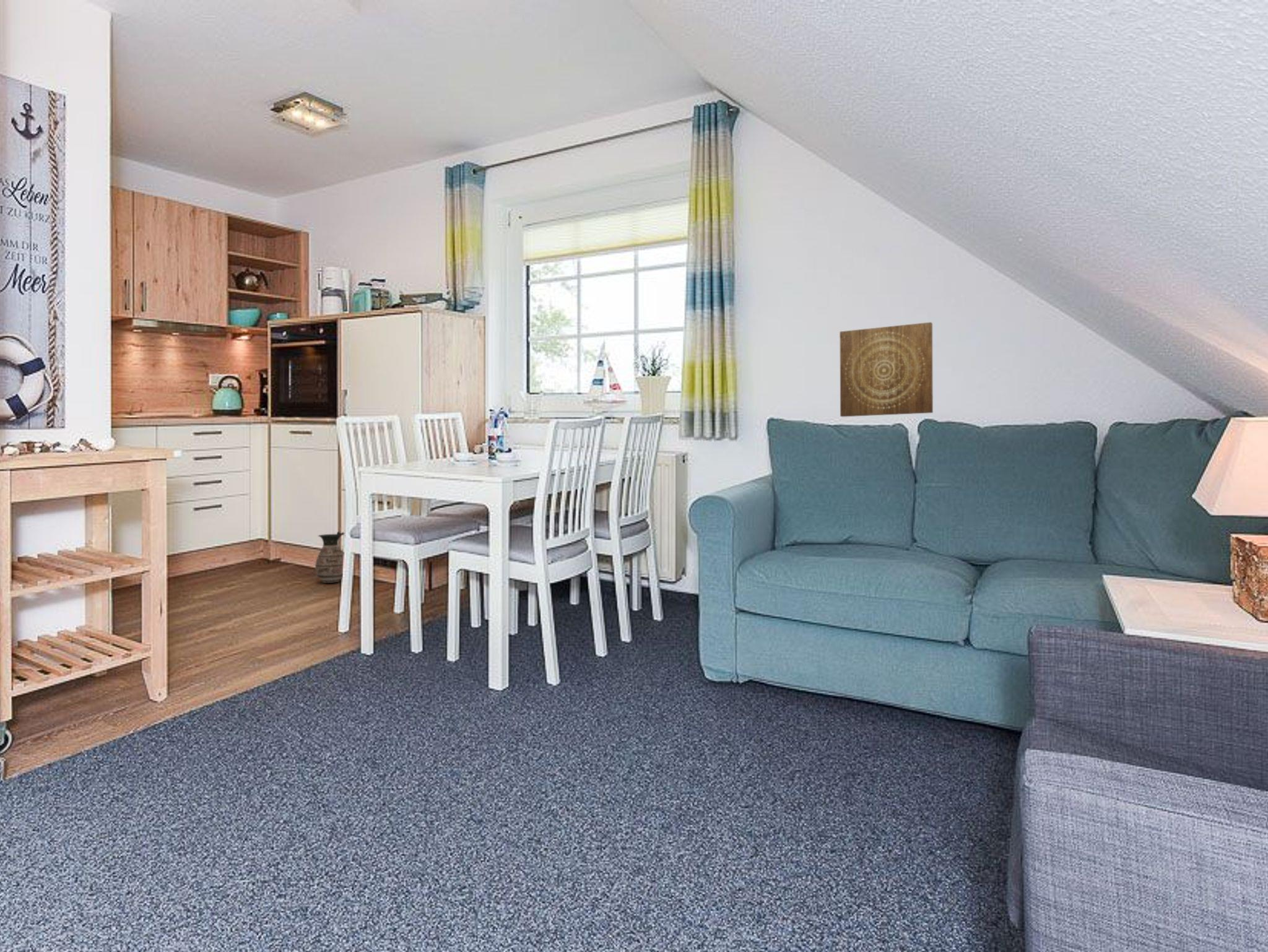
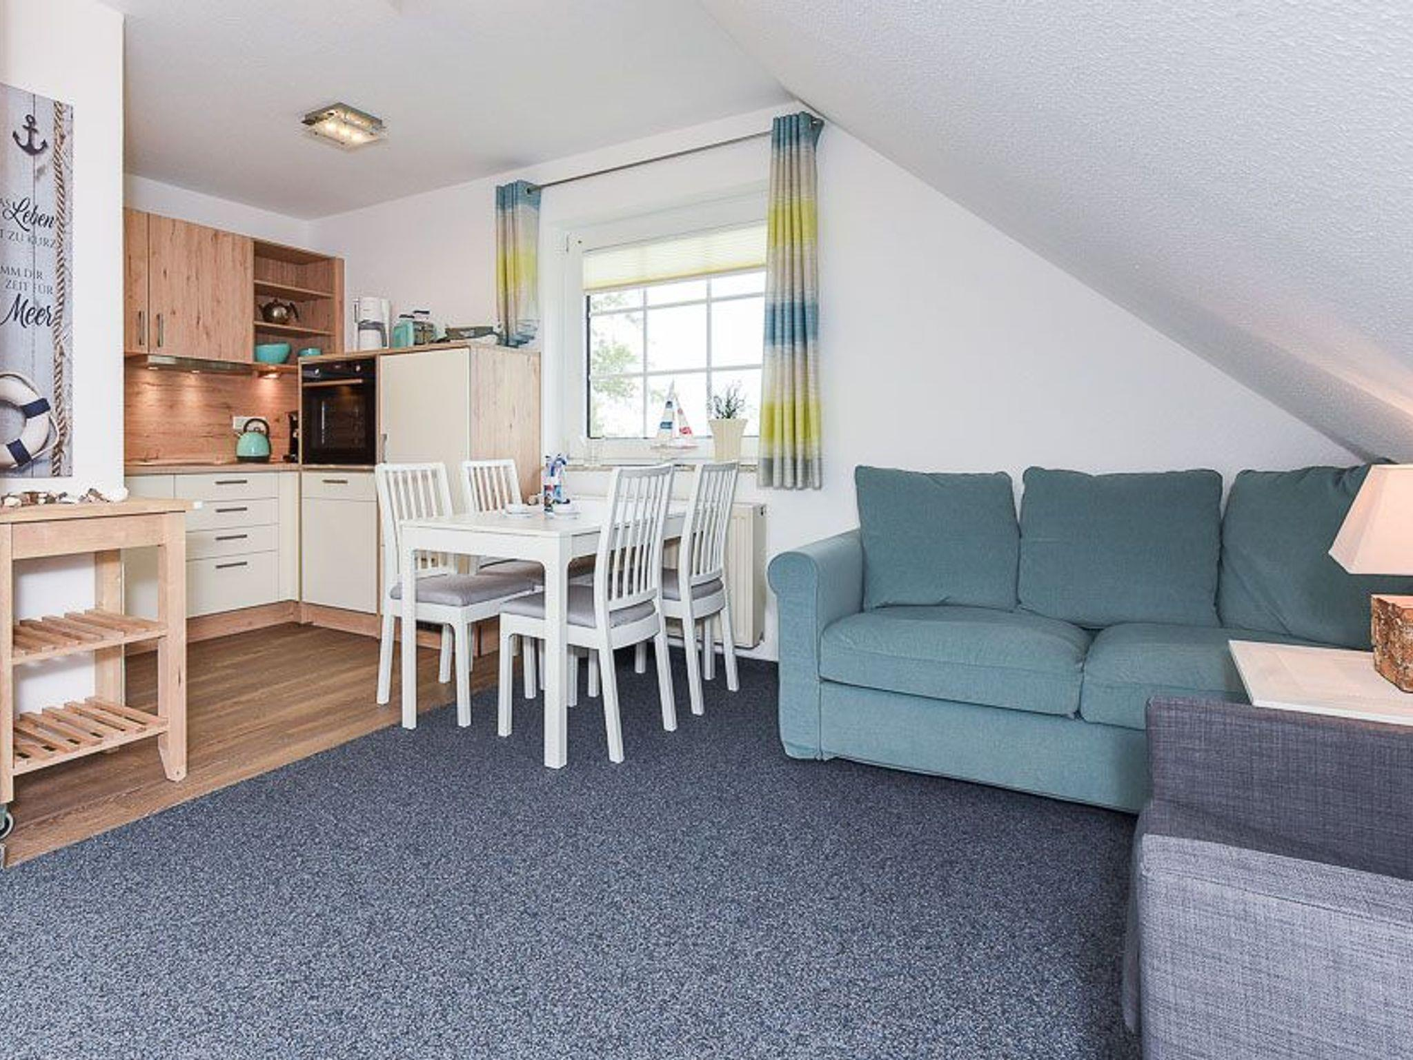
- wall art [839,321,934,417]
- ceramic jug [315,531,345,584]
